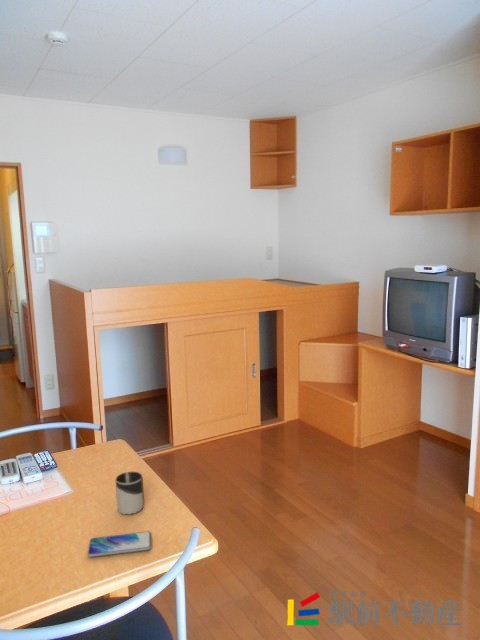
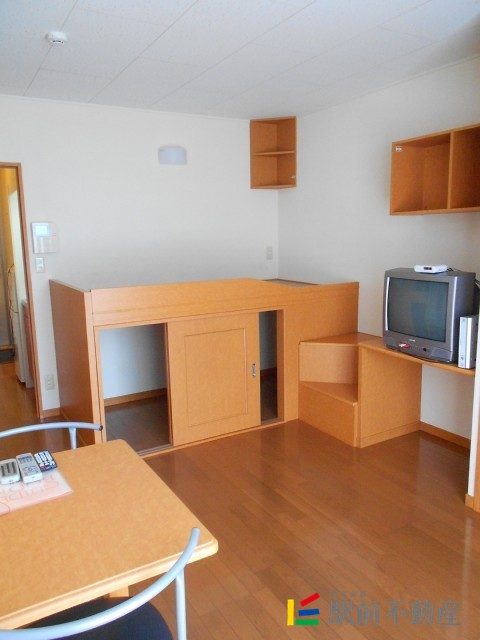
- smartphone [87,531,152,558]
- cup [115,471,145,516]
